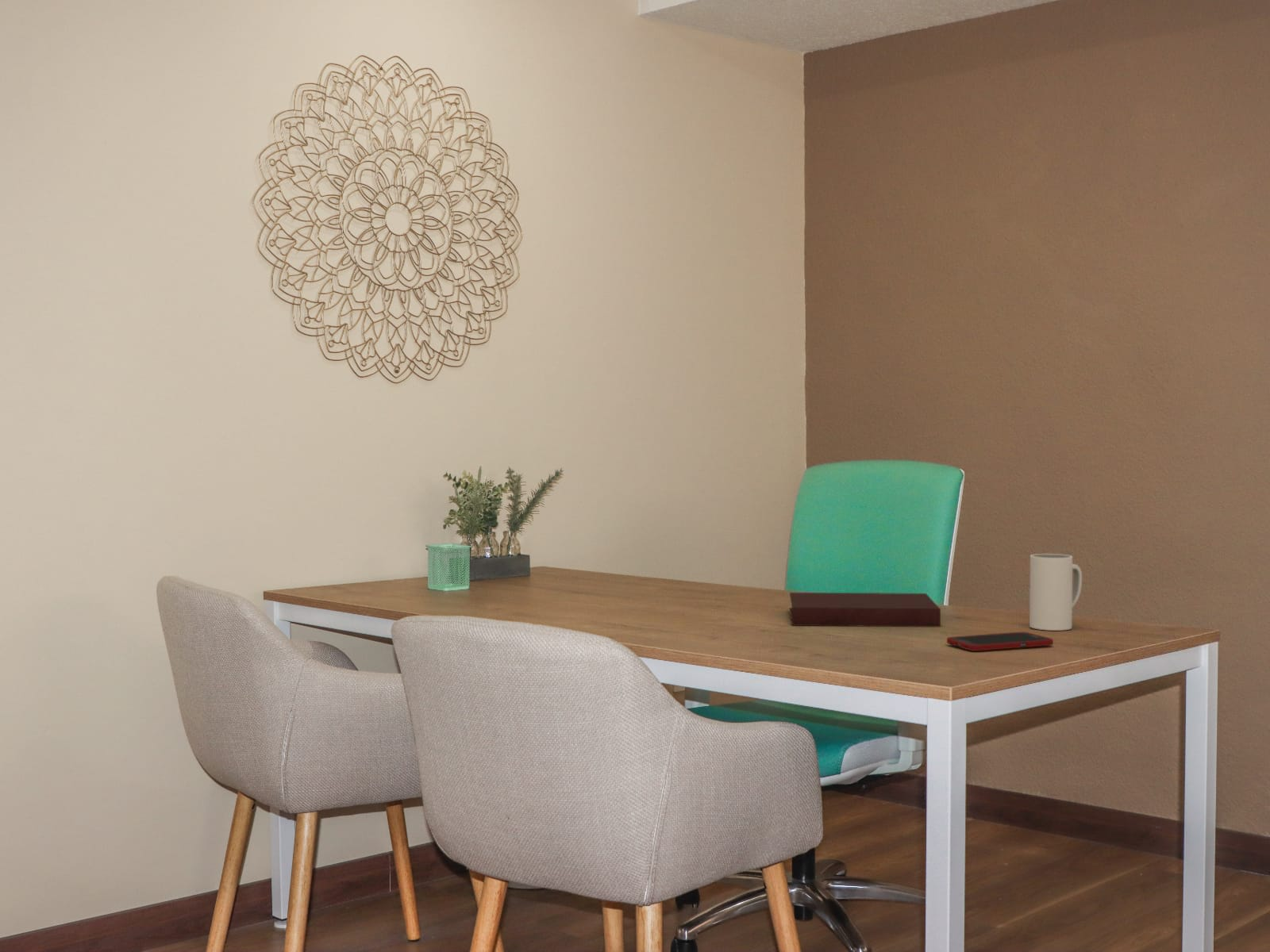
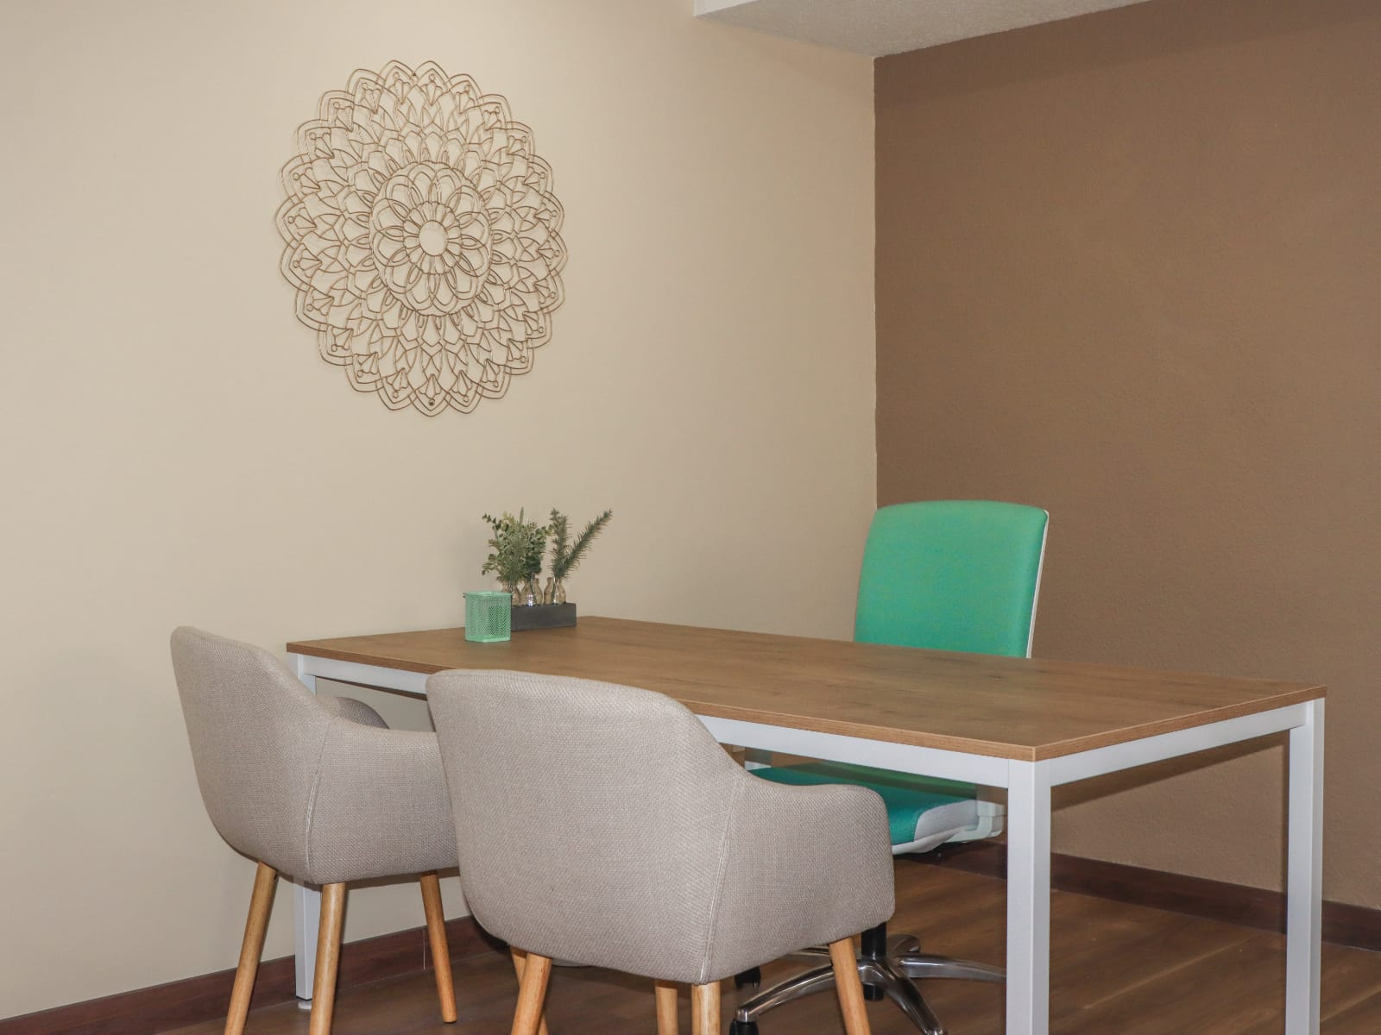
- cell phone [946,631,1054,652]
- notebook [789,592,941,628]
- mug [1029,553,1083,631]
